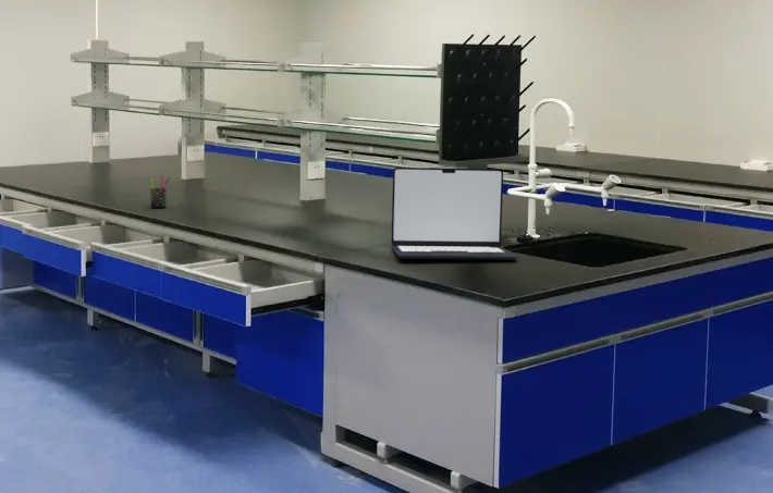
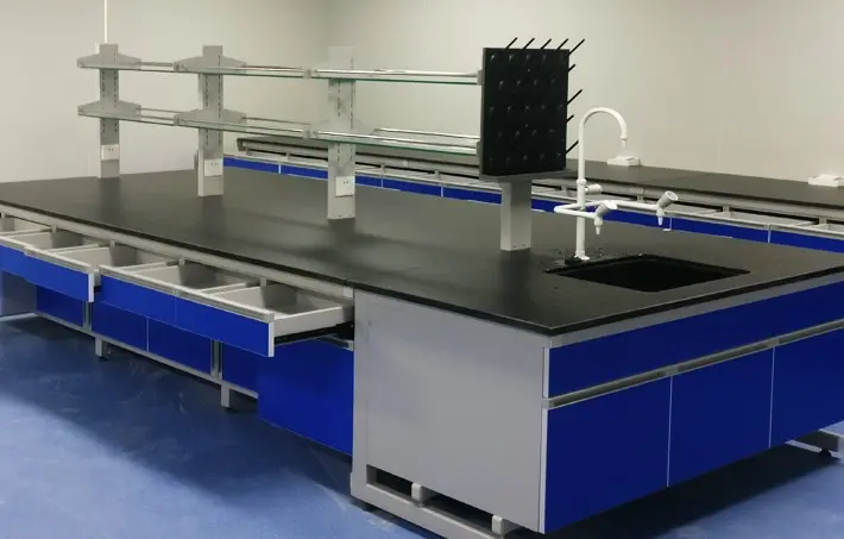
- pen holder [147,174,171,209]
- laptop [391,167,518,261]
